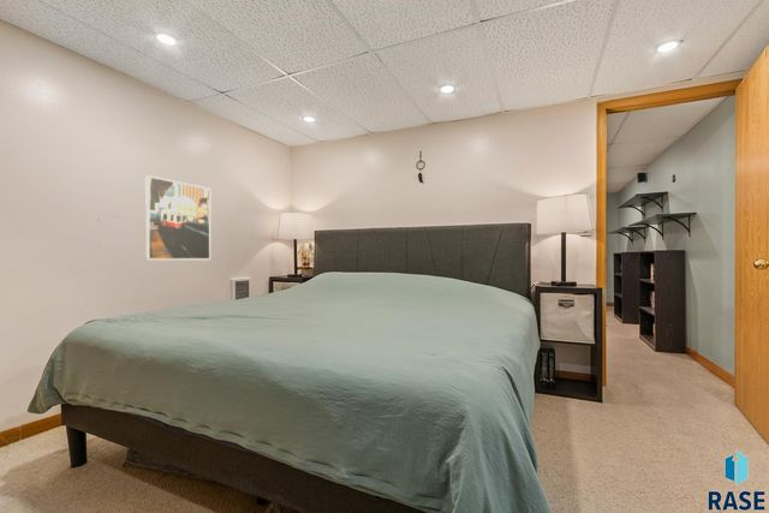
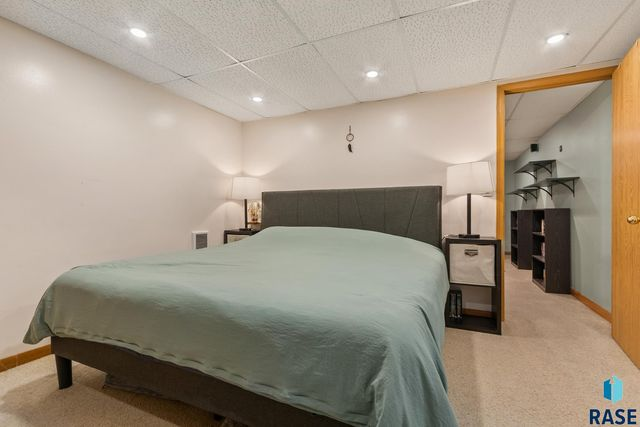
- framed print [144,174,211,261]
